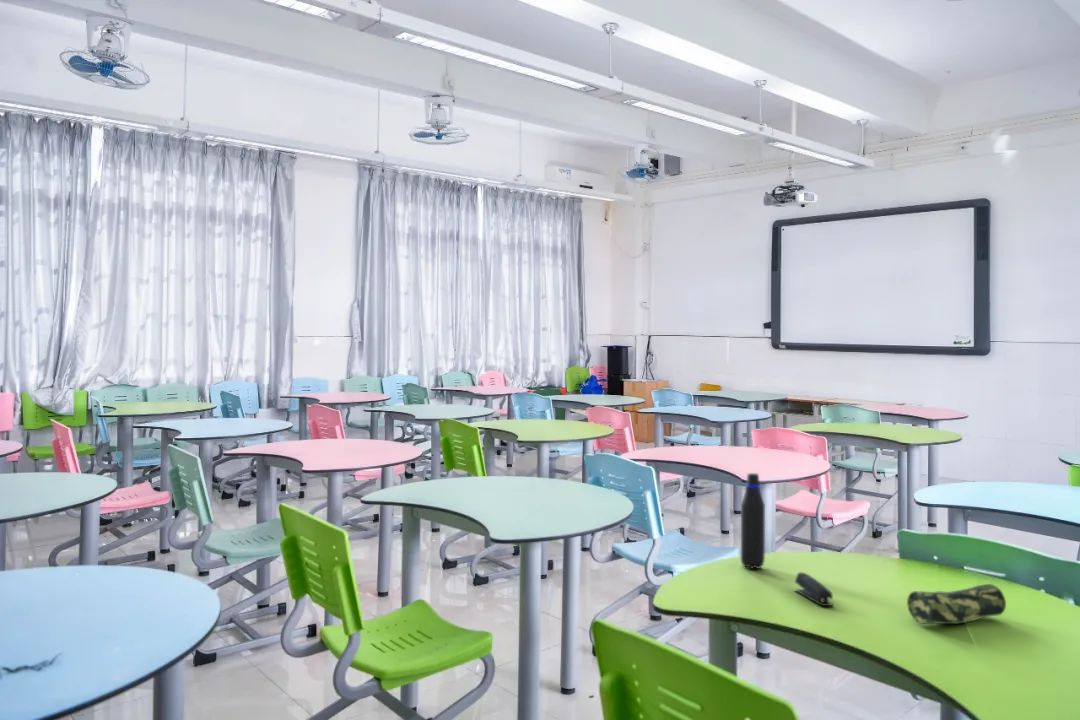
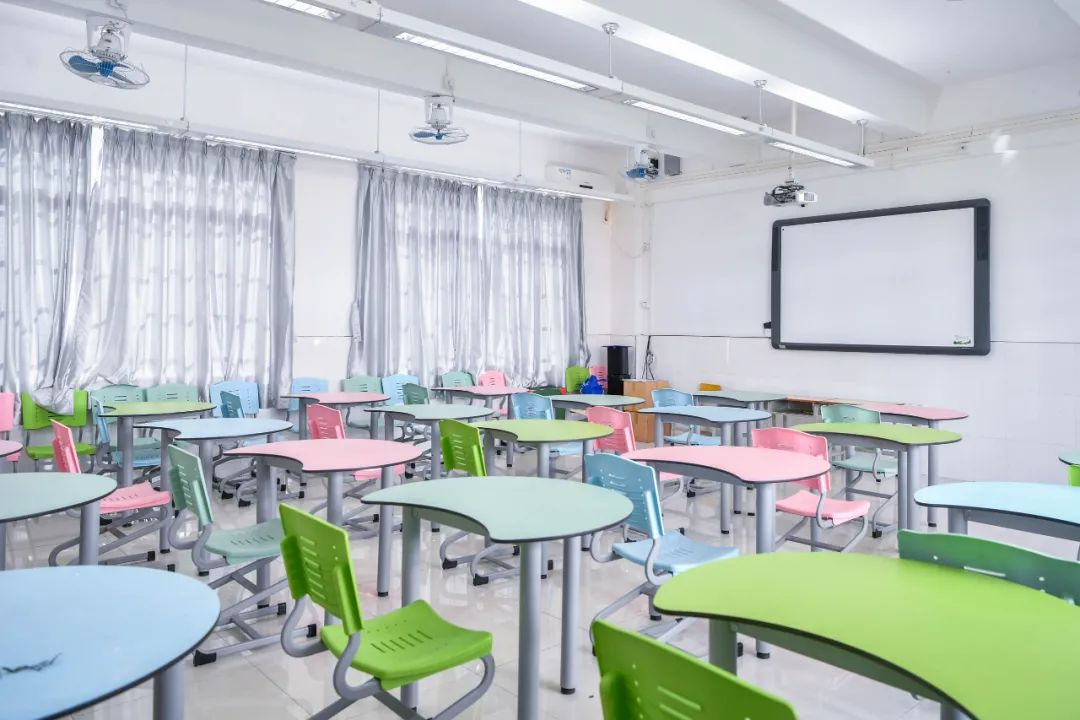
- stapler [793,571,835,607]
- water bottle [740,472,766,570]
- pencil case [906,583,1007,625]
